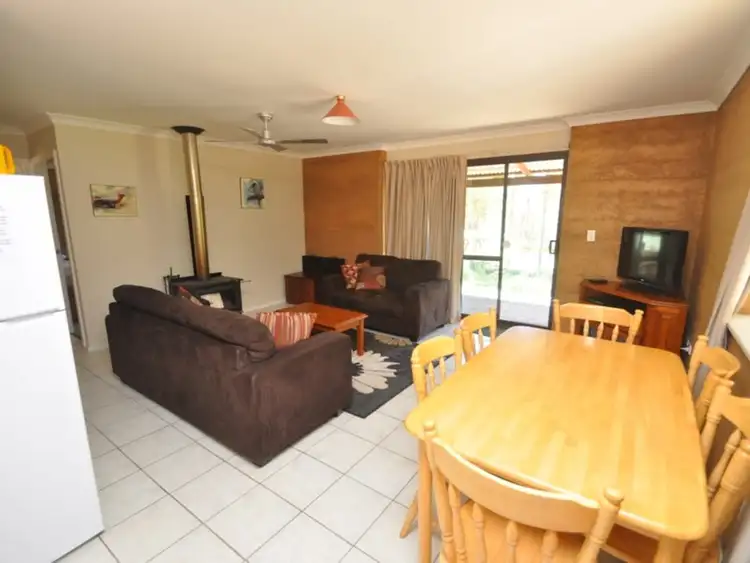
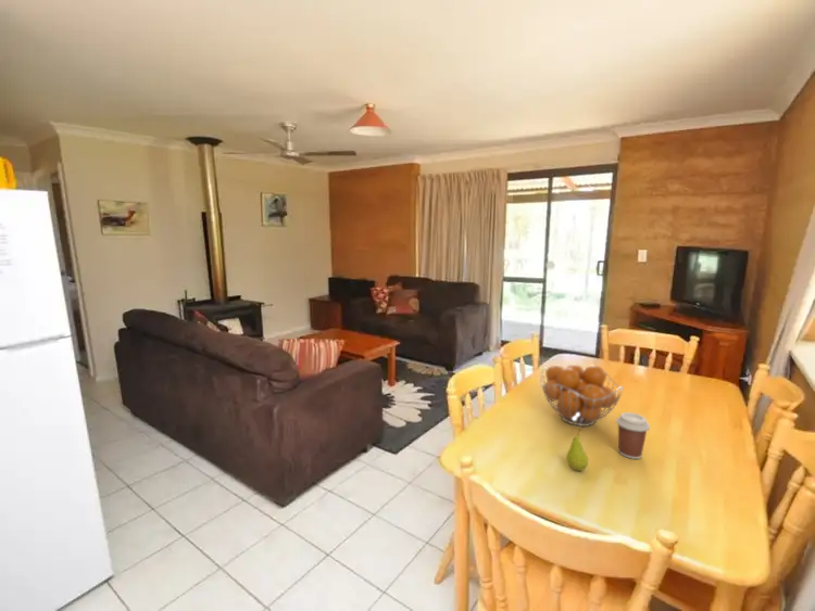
+ fruit [565,429,589,472]
+ fruit basket [539,364,625,428]
+ coffee cup [615,411,651,460]
